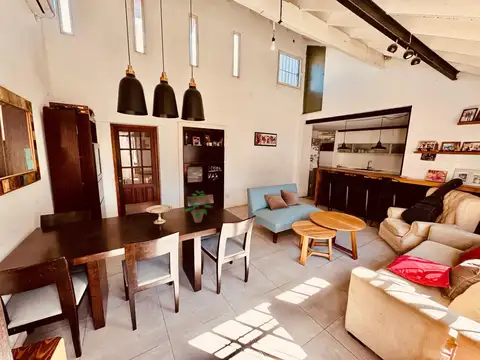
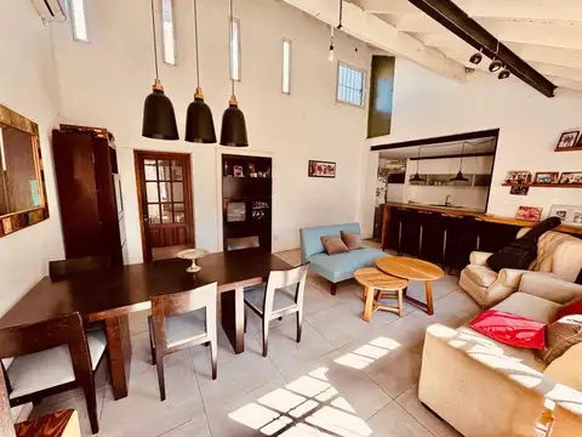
- potted plant [180,190,213,224]
